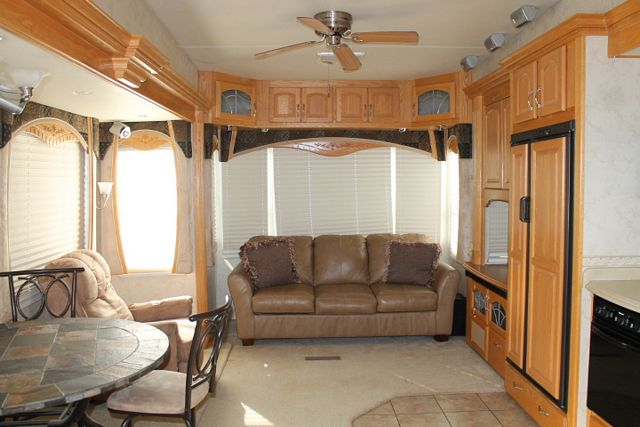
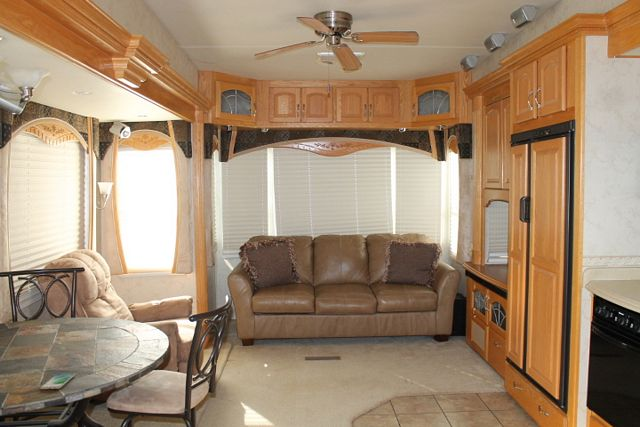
+ smartphone [40,372,76,390]
